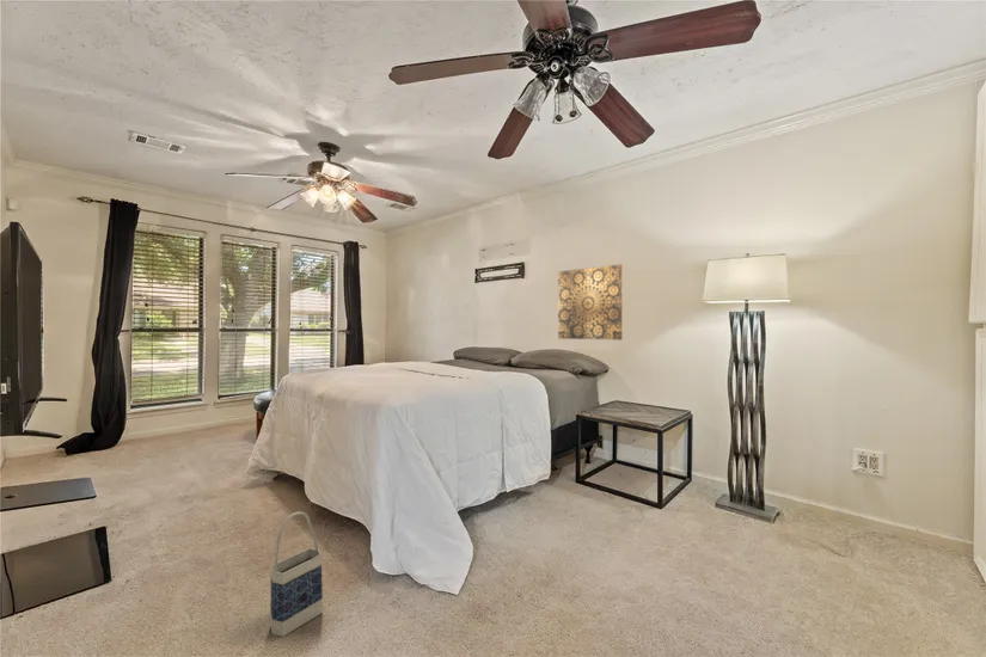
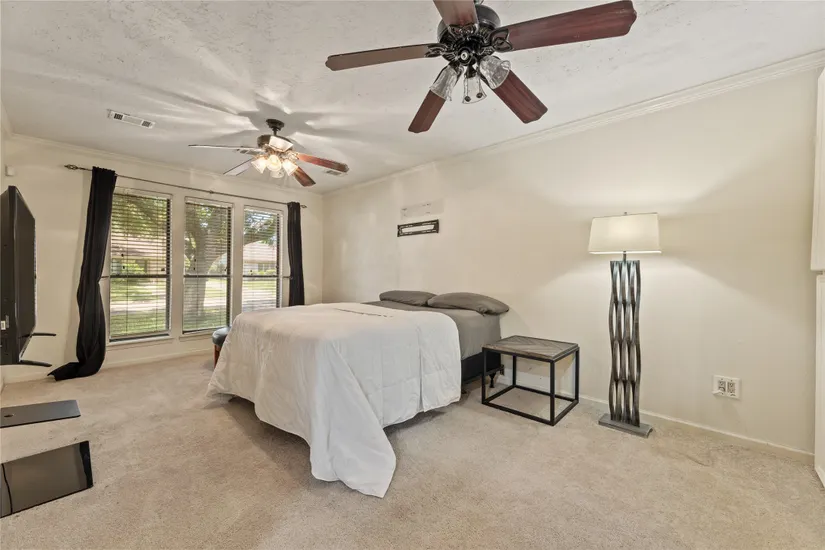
- bag [269,510,324,638]
- wall art [557,263,624,340]
